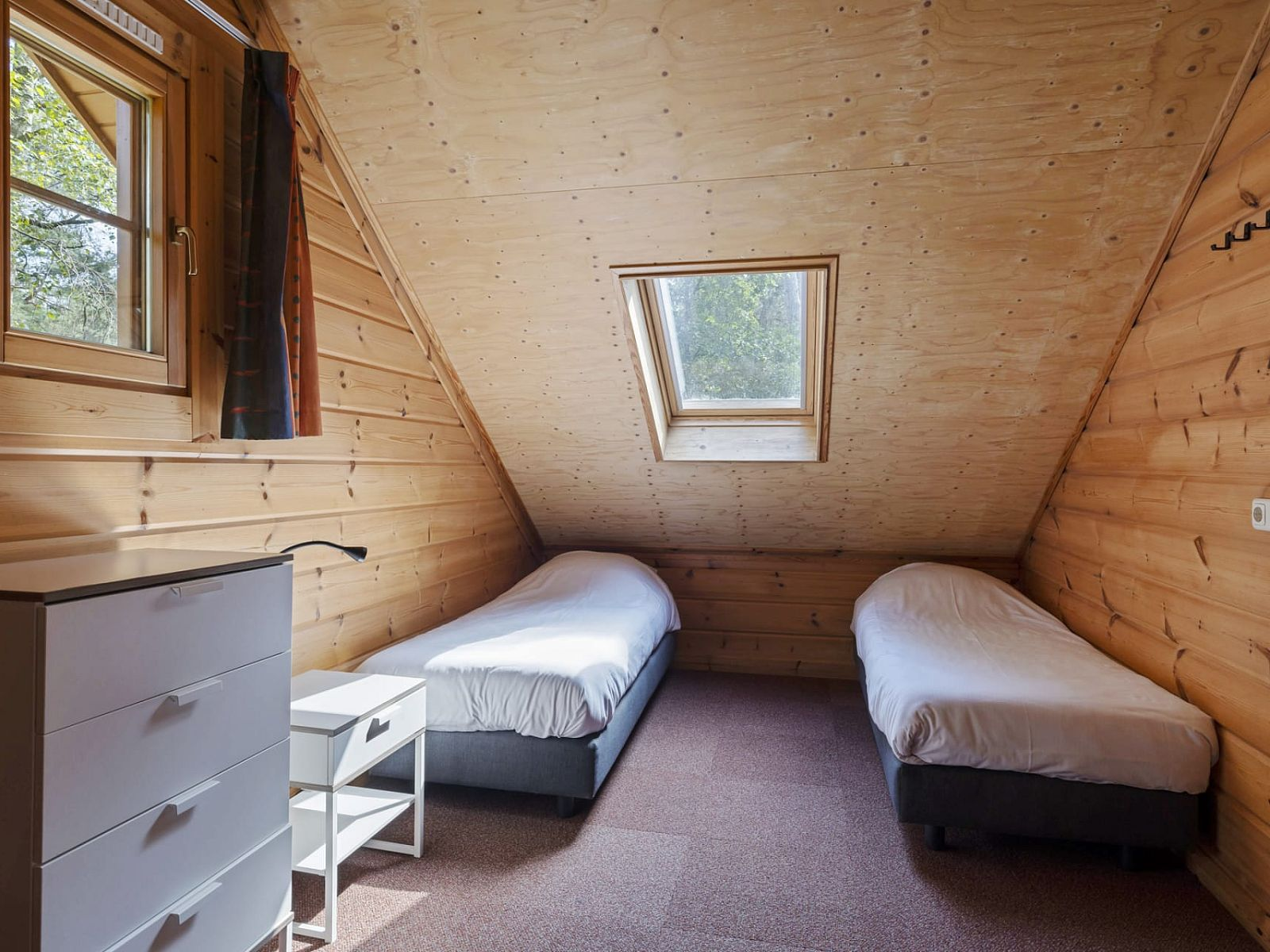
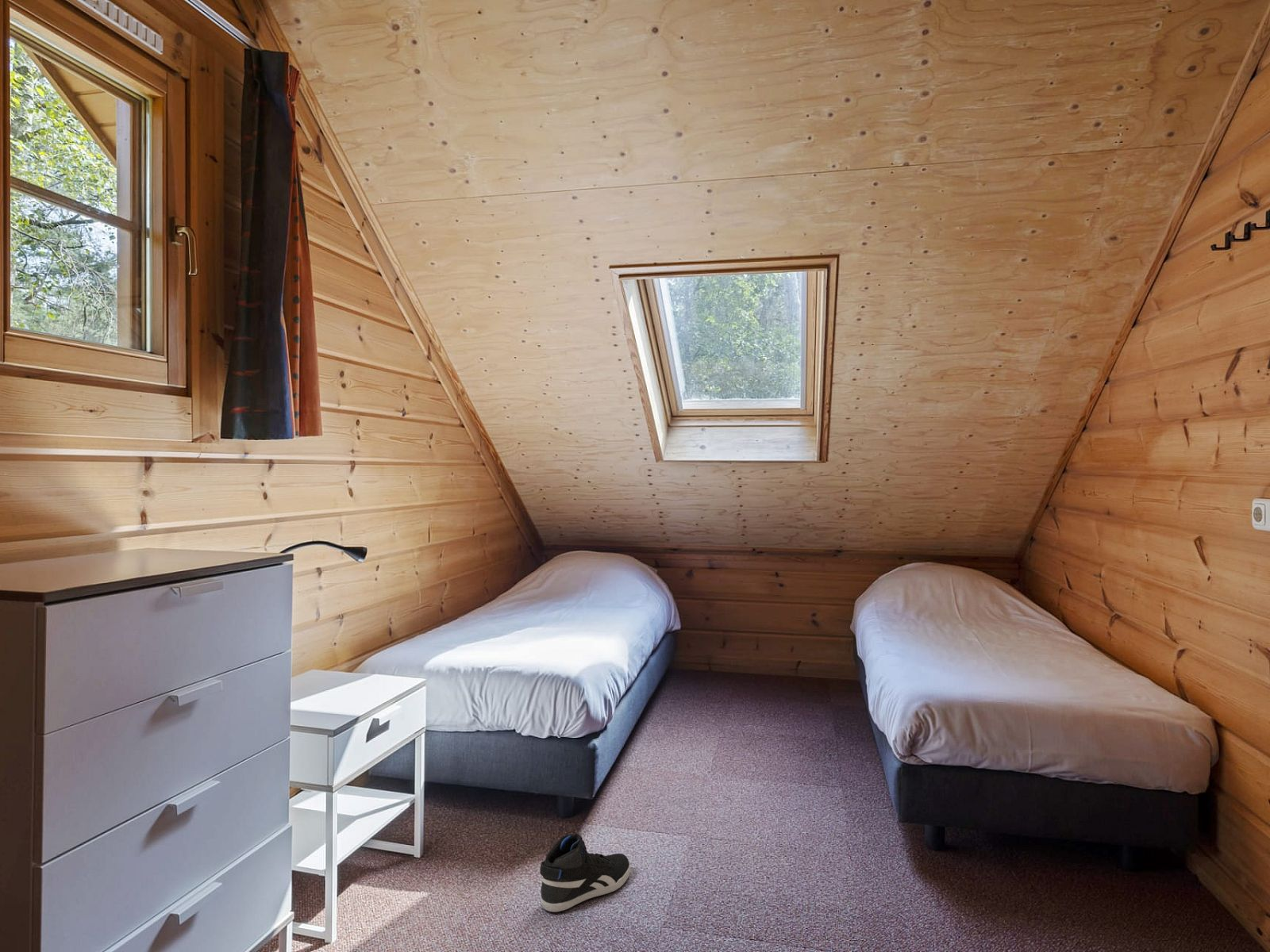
+ sneaker [539,833,631,913]
